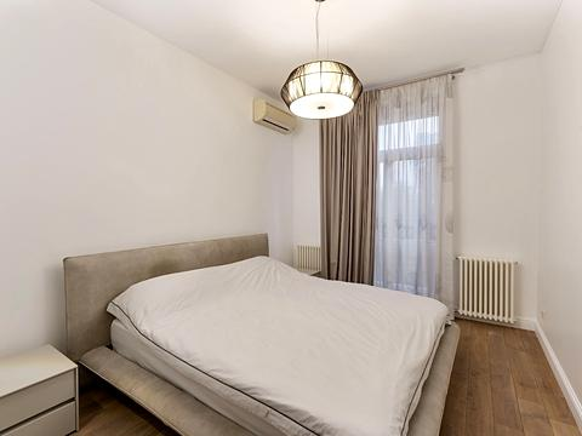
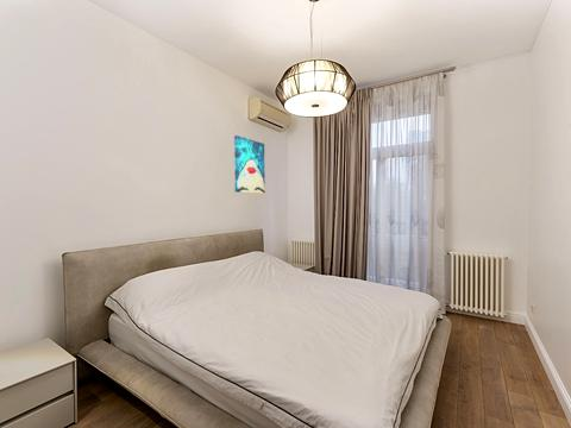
+ wall art [233,134,266,195]
